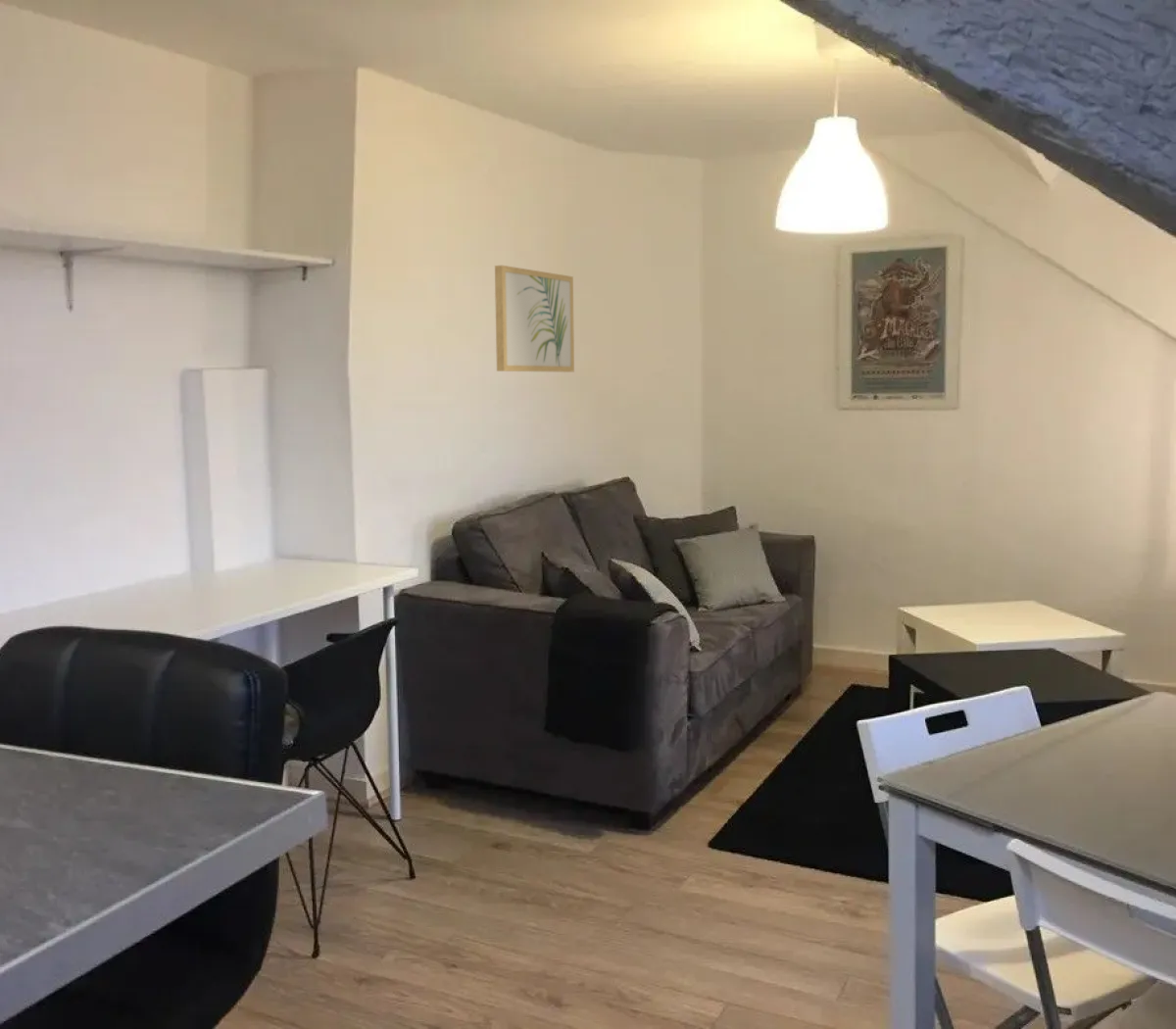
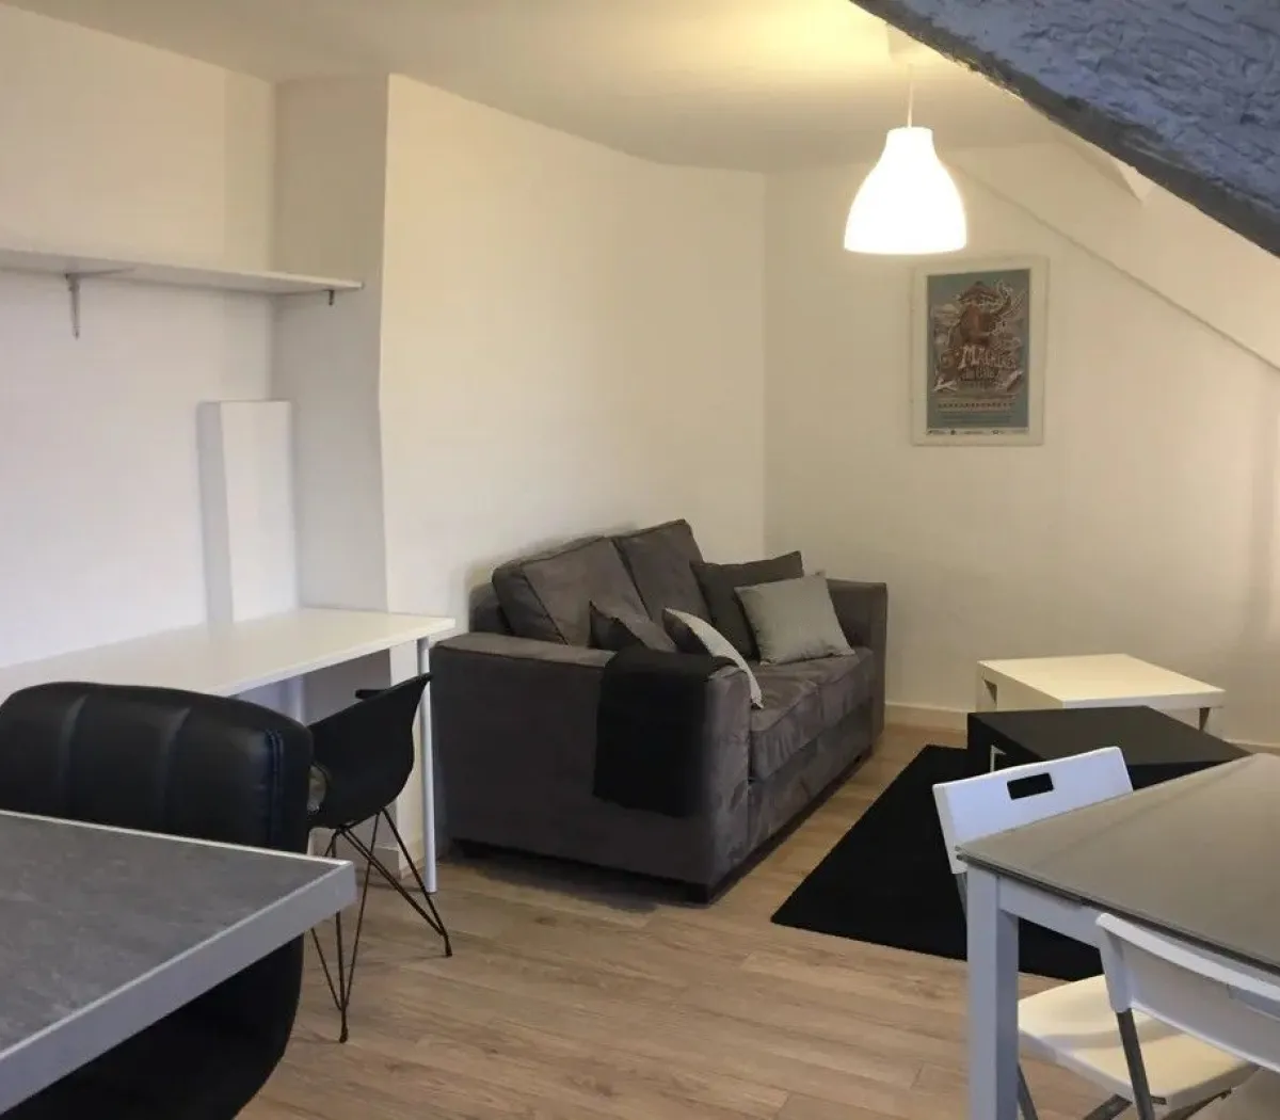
- wall art [494,265,575,373]
